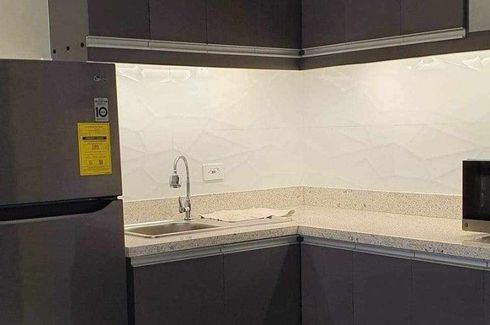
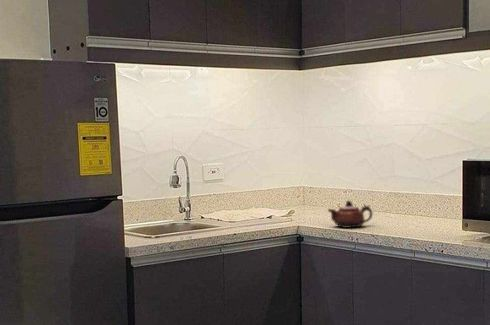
+ teapot [327,200,374,229]
